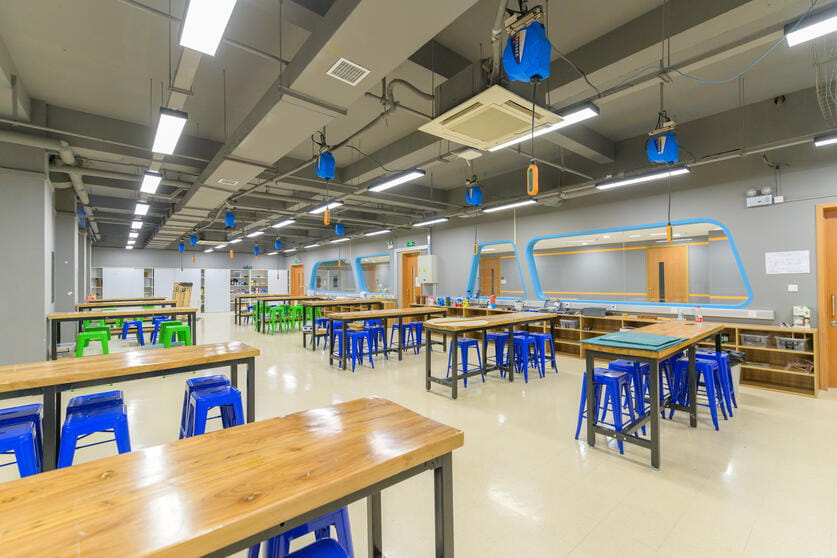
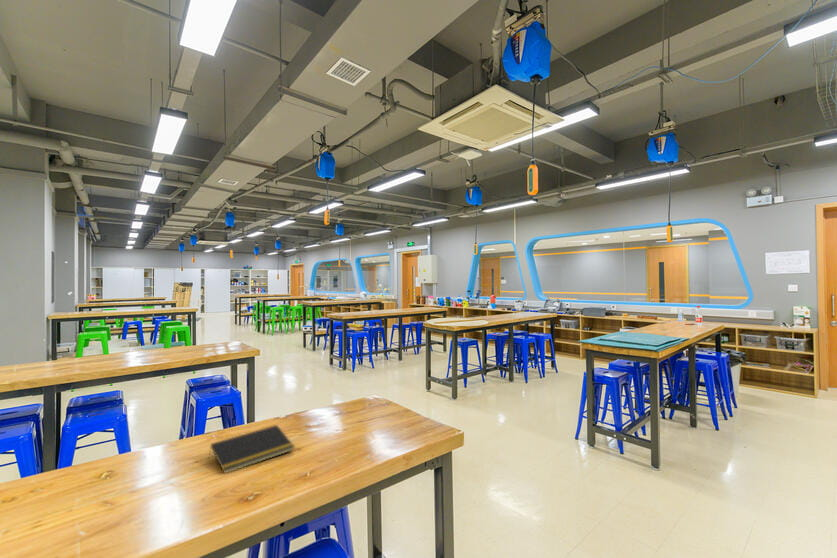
+ notepad [208,424,296,474]
